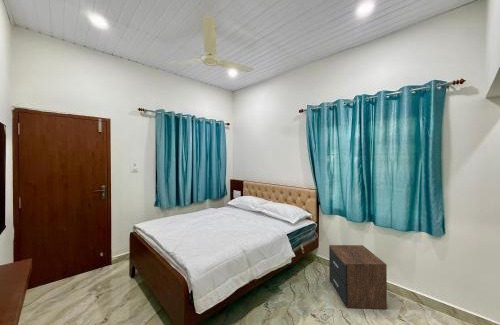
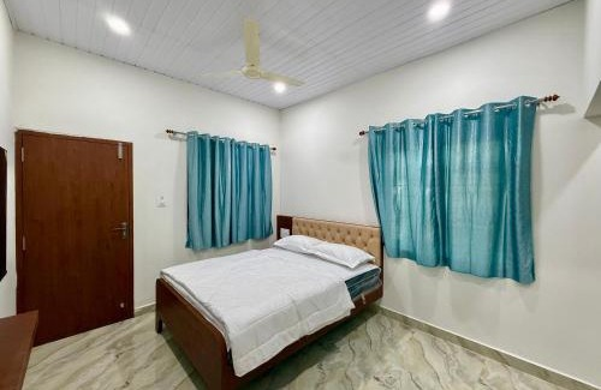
- nightstand [328,244,388,310]
